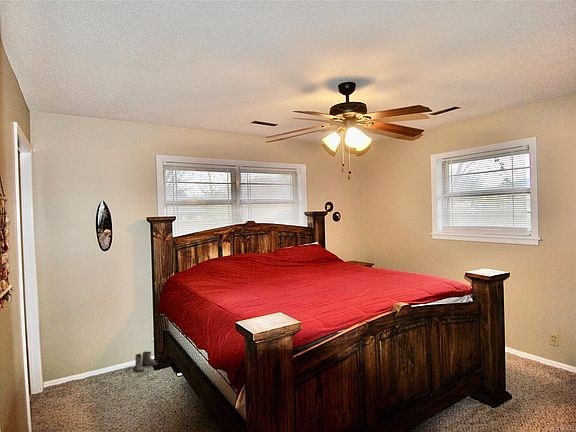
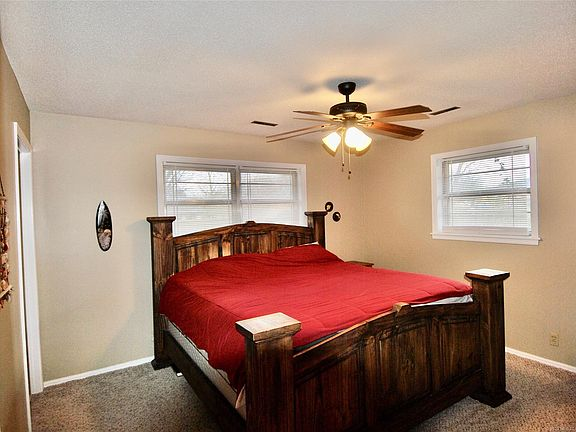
- boots [134,351,159,373]
